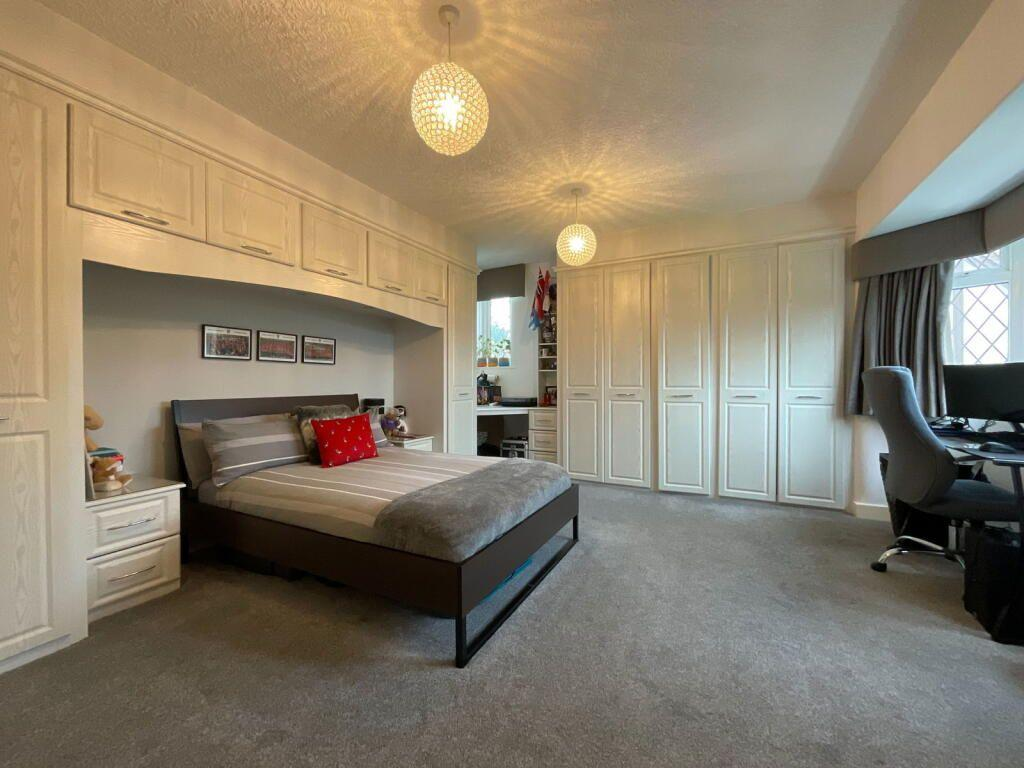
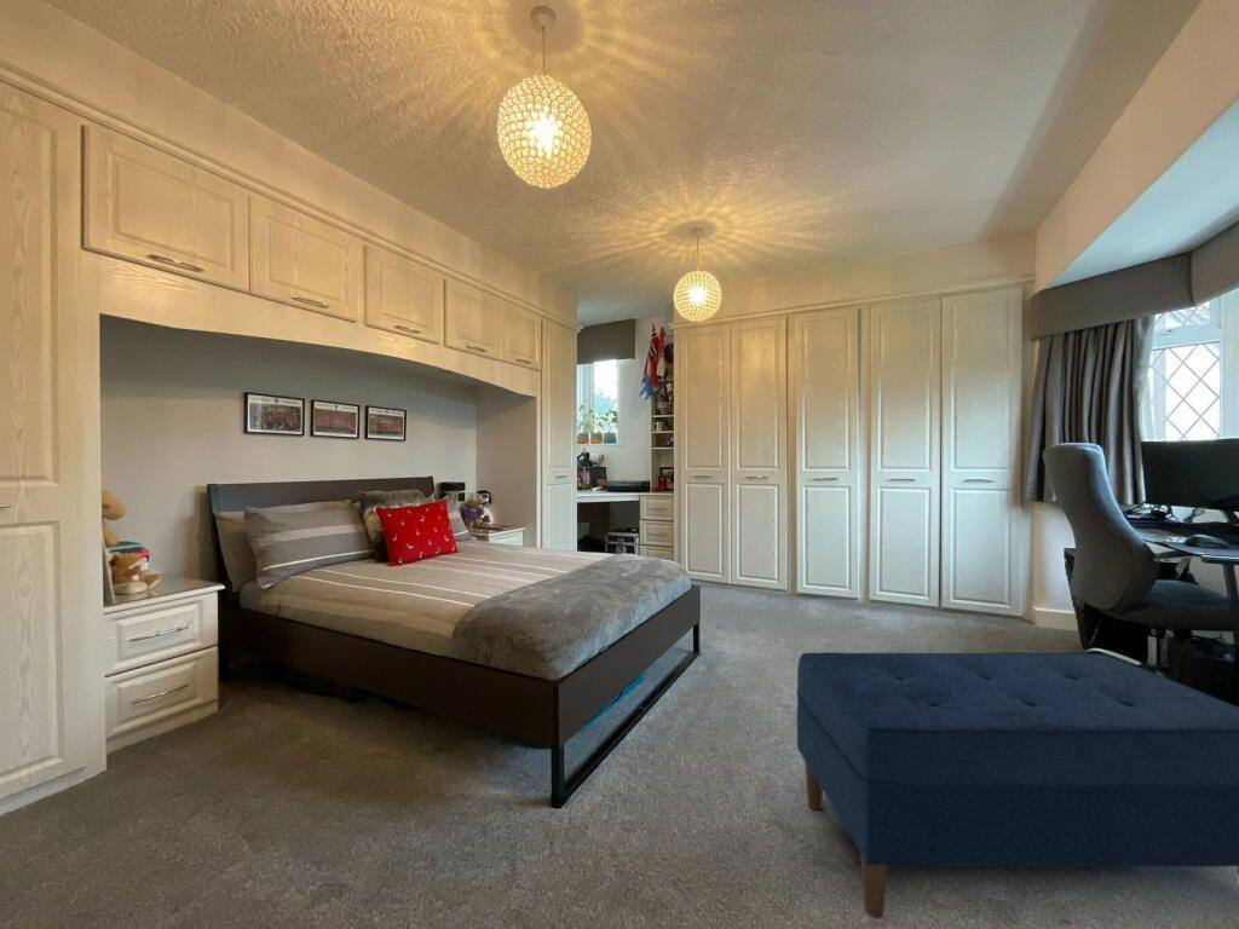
+ bench [795,651,1239,919]
